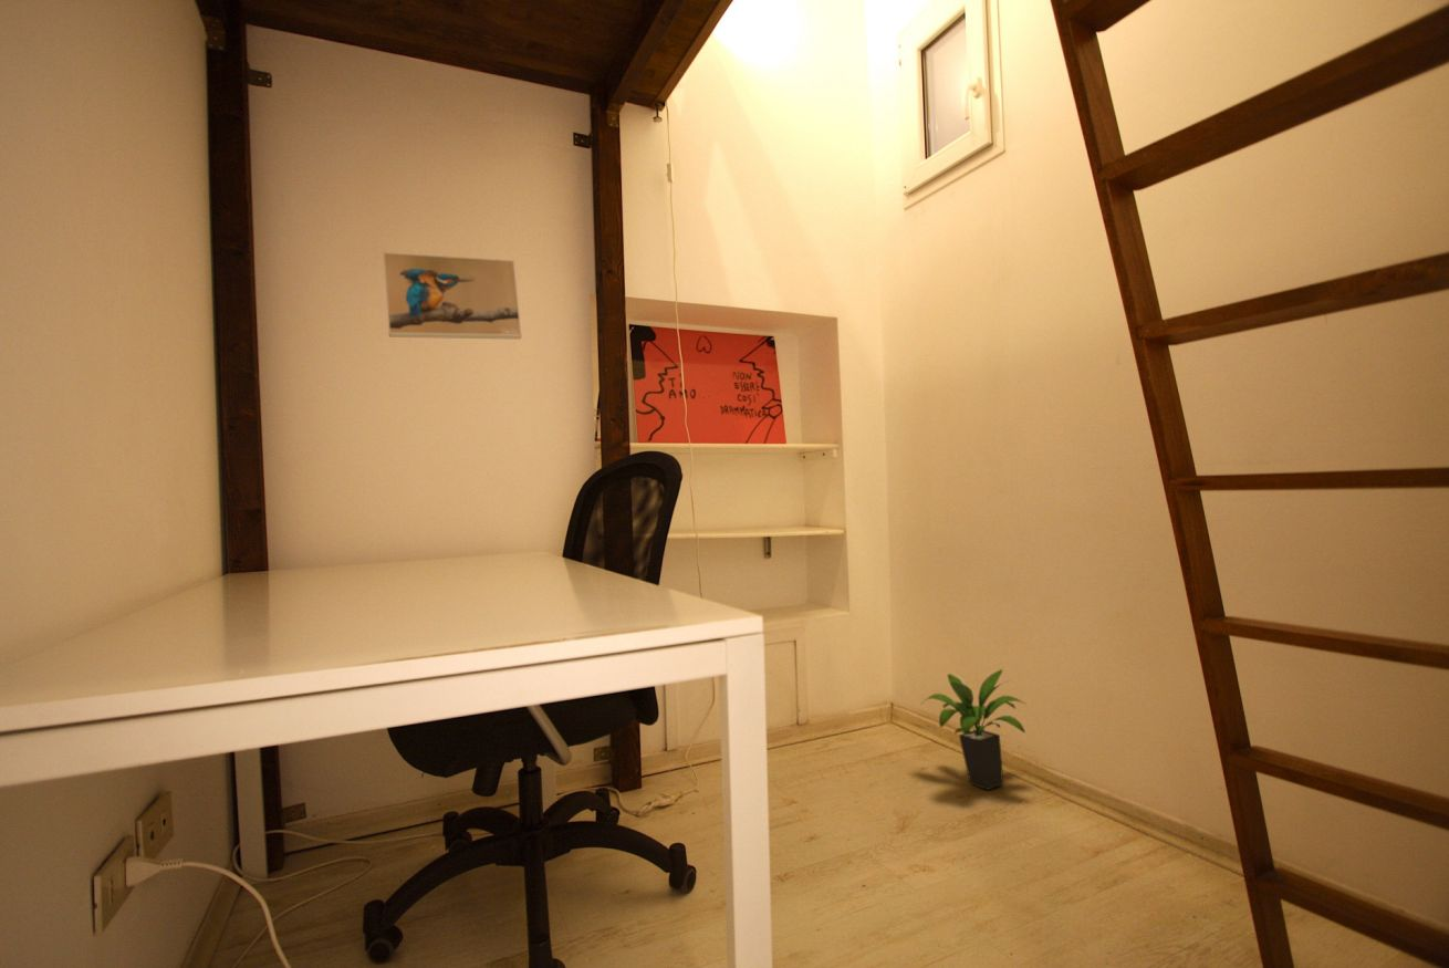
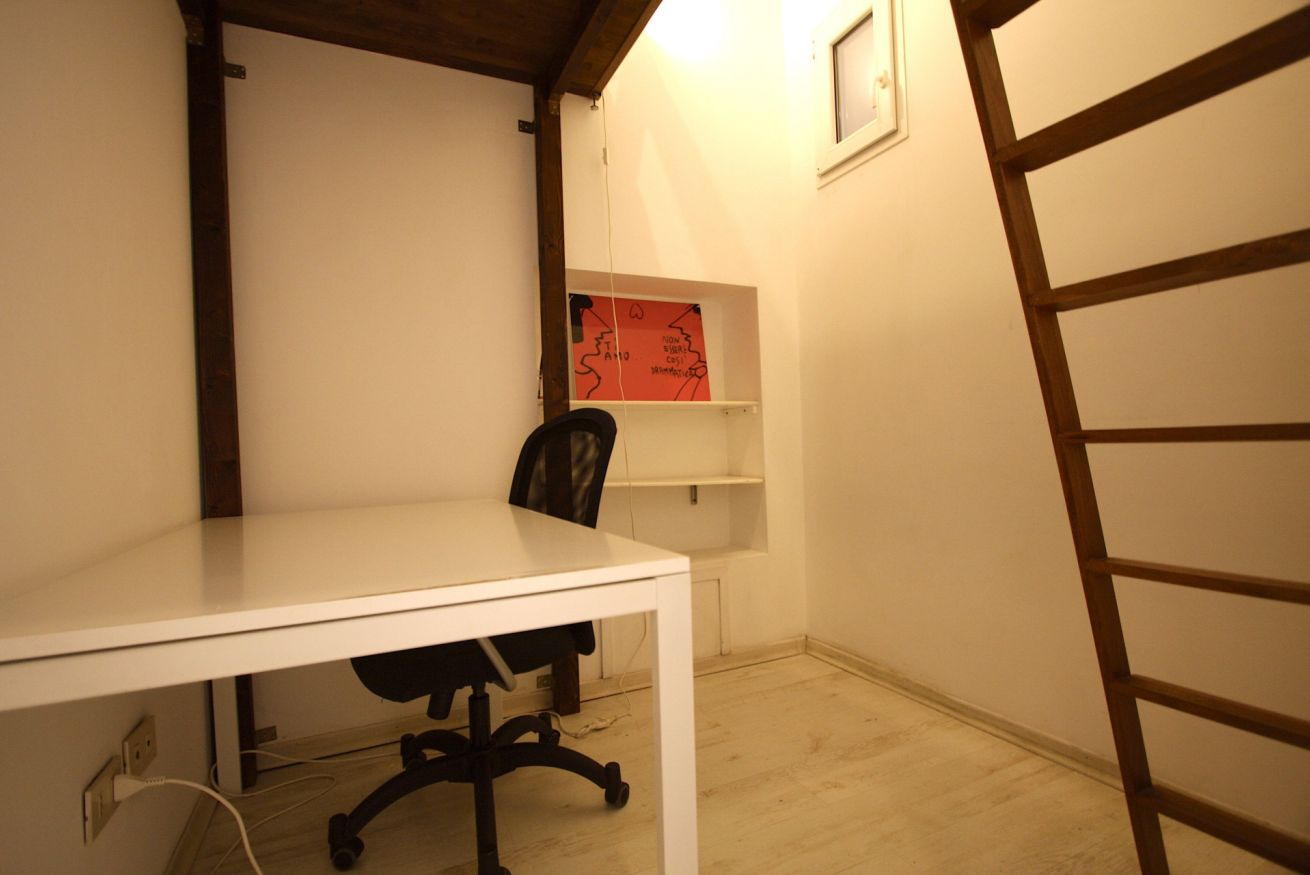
- potted plant [921,668,1028,791]
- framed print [382,251,523,340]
